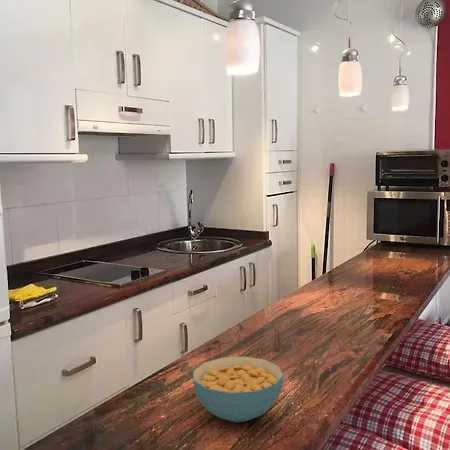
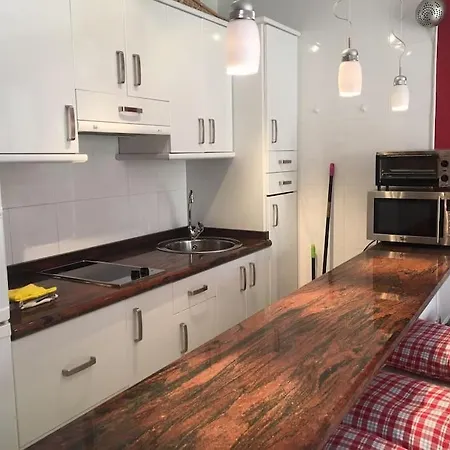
- cereal bowl [192,355,285,423]
